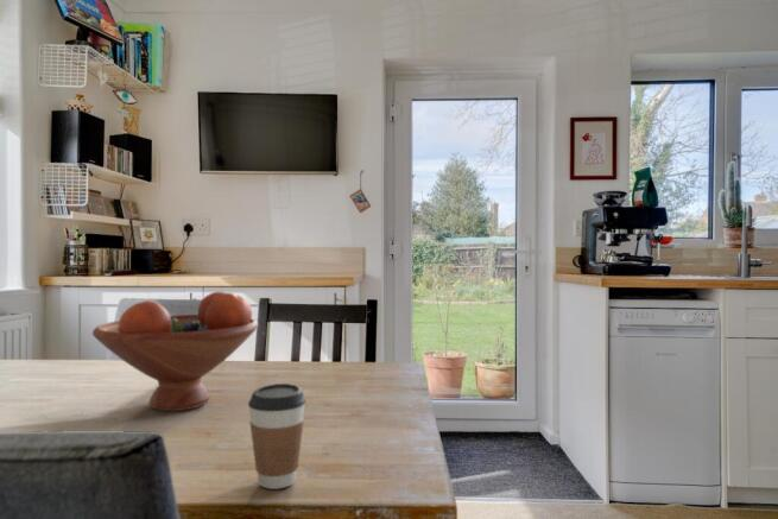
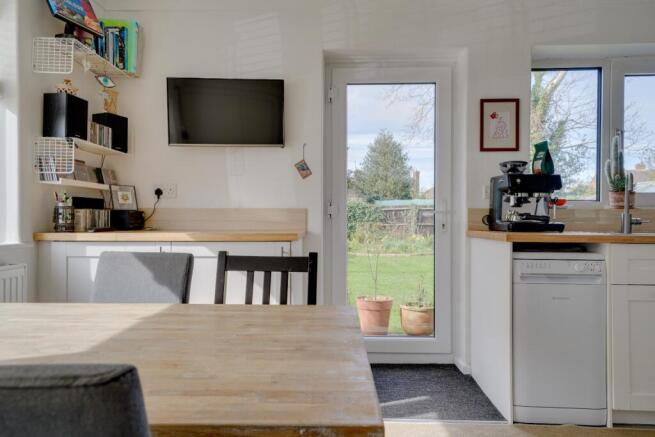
- fruit bowl [91,291,259,412]
- coffee cup [247,382,308,490]
